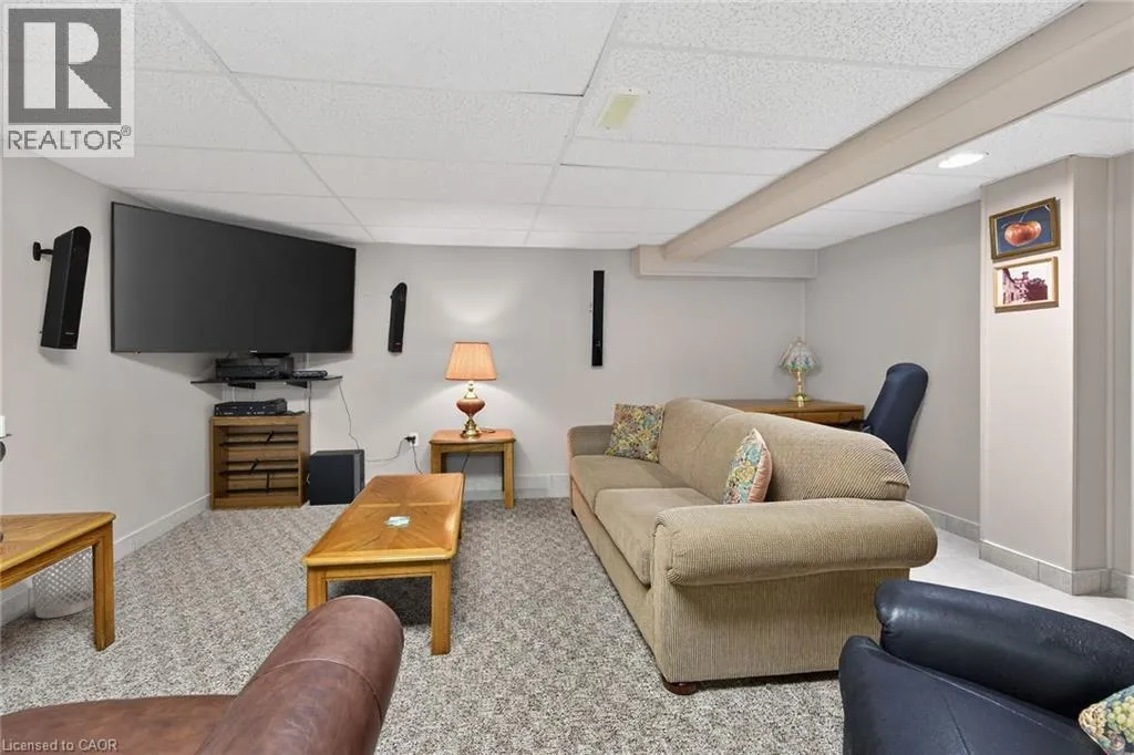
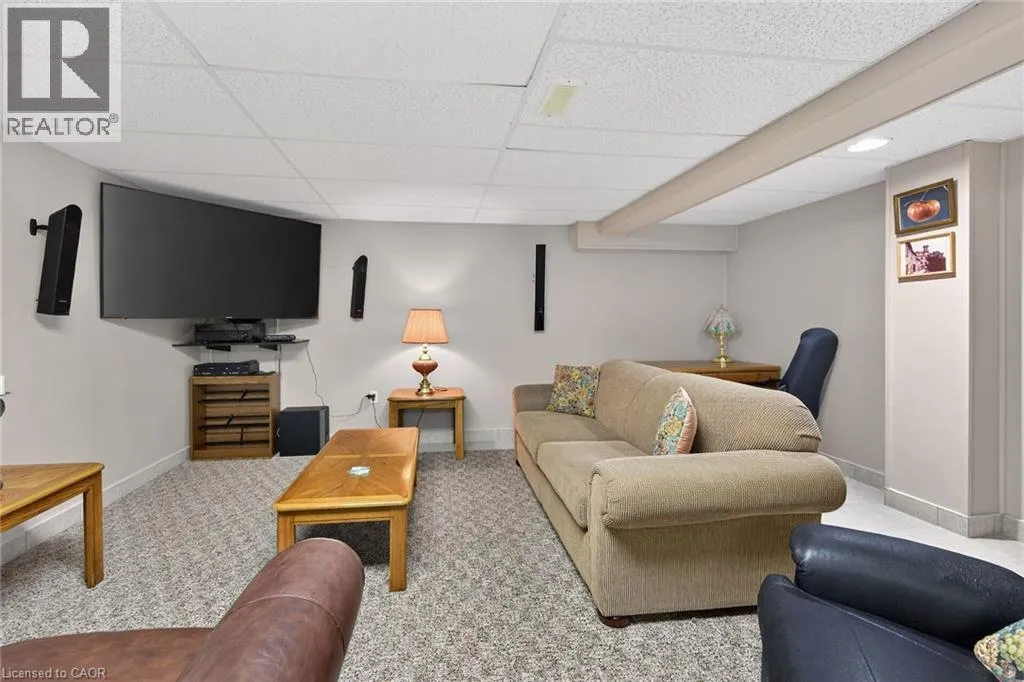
- wastebasket [30,547,94,619]
